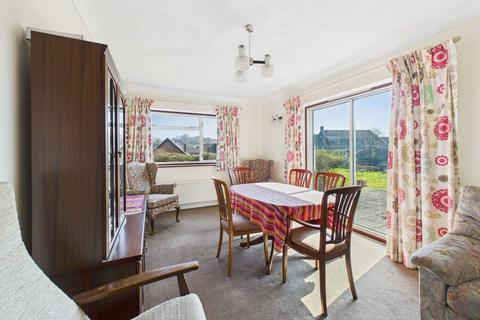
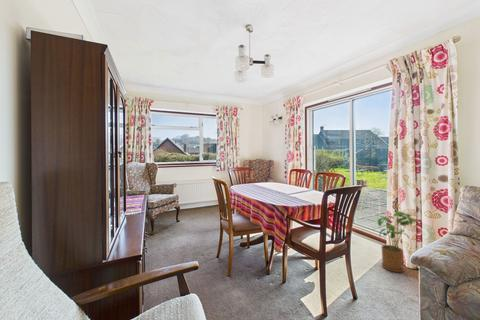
+ house plant [377,210,420,273]
